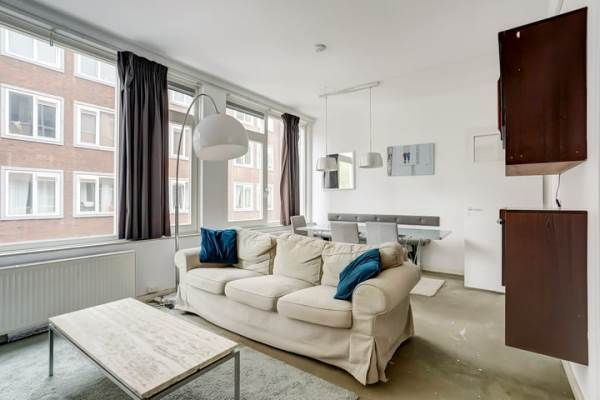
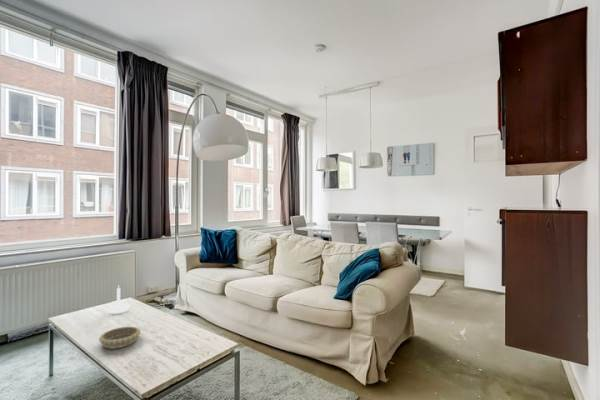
+ decorative bowl [98,326,142,350]
+ candle holder [106,284,131,314]
